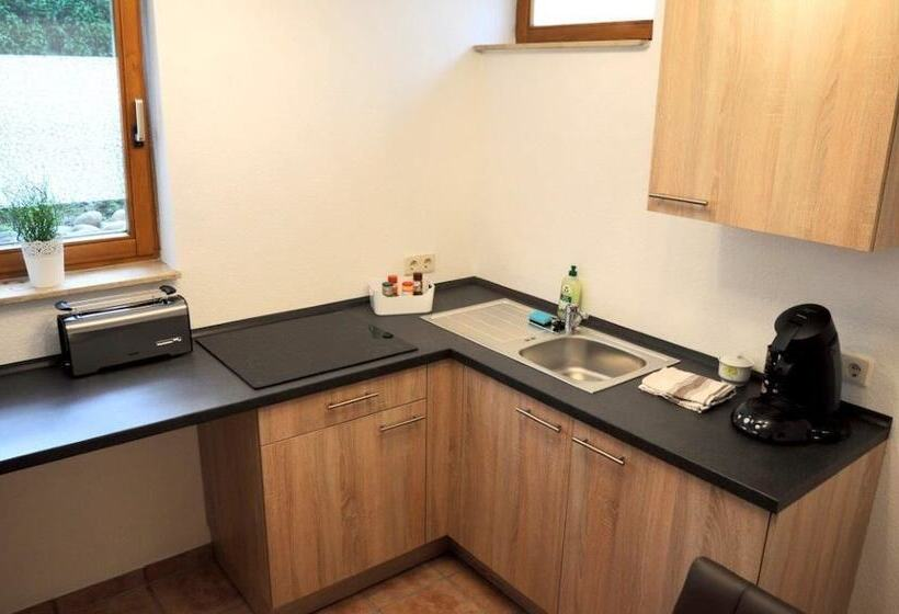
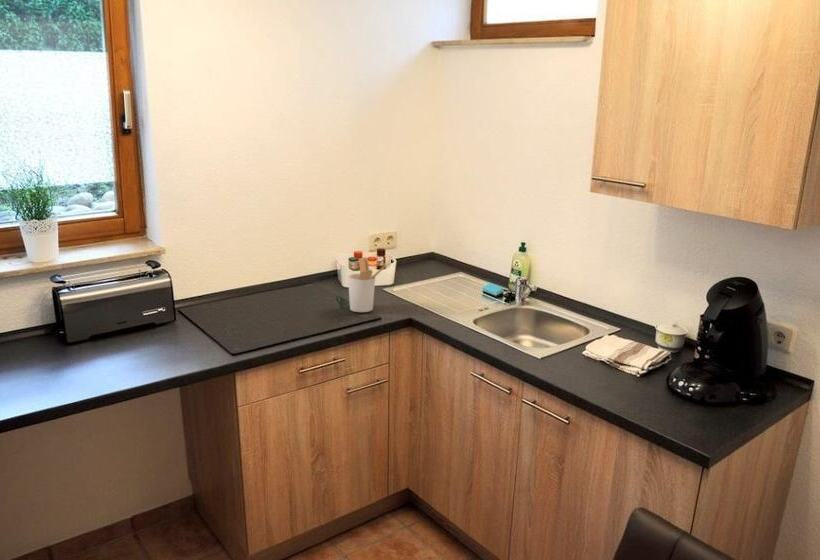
+ utensil holder [347,256,390,313]
